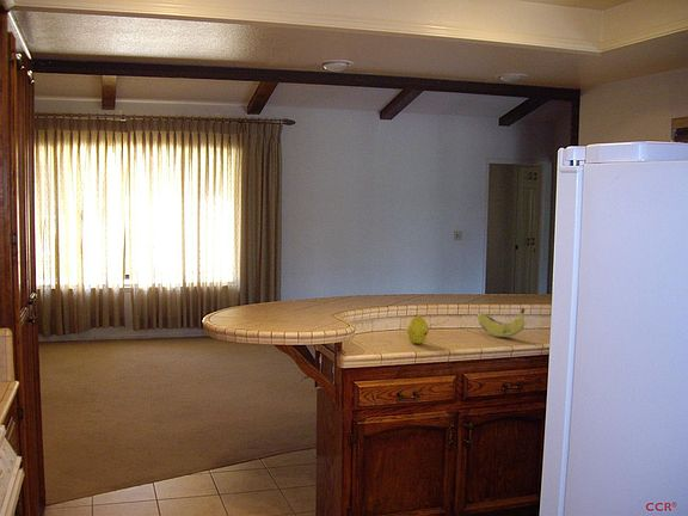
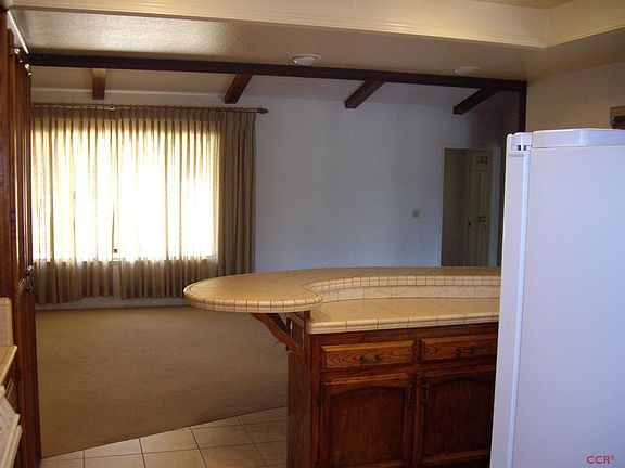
- fruit [406,314,430,345]
- banana [477,306,526,338]
